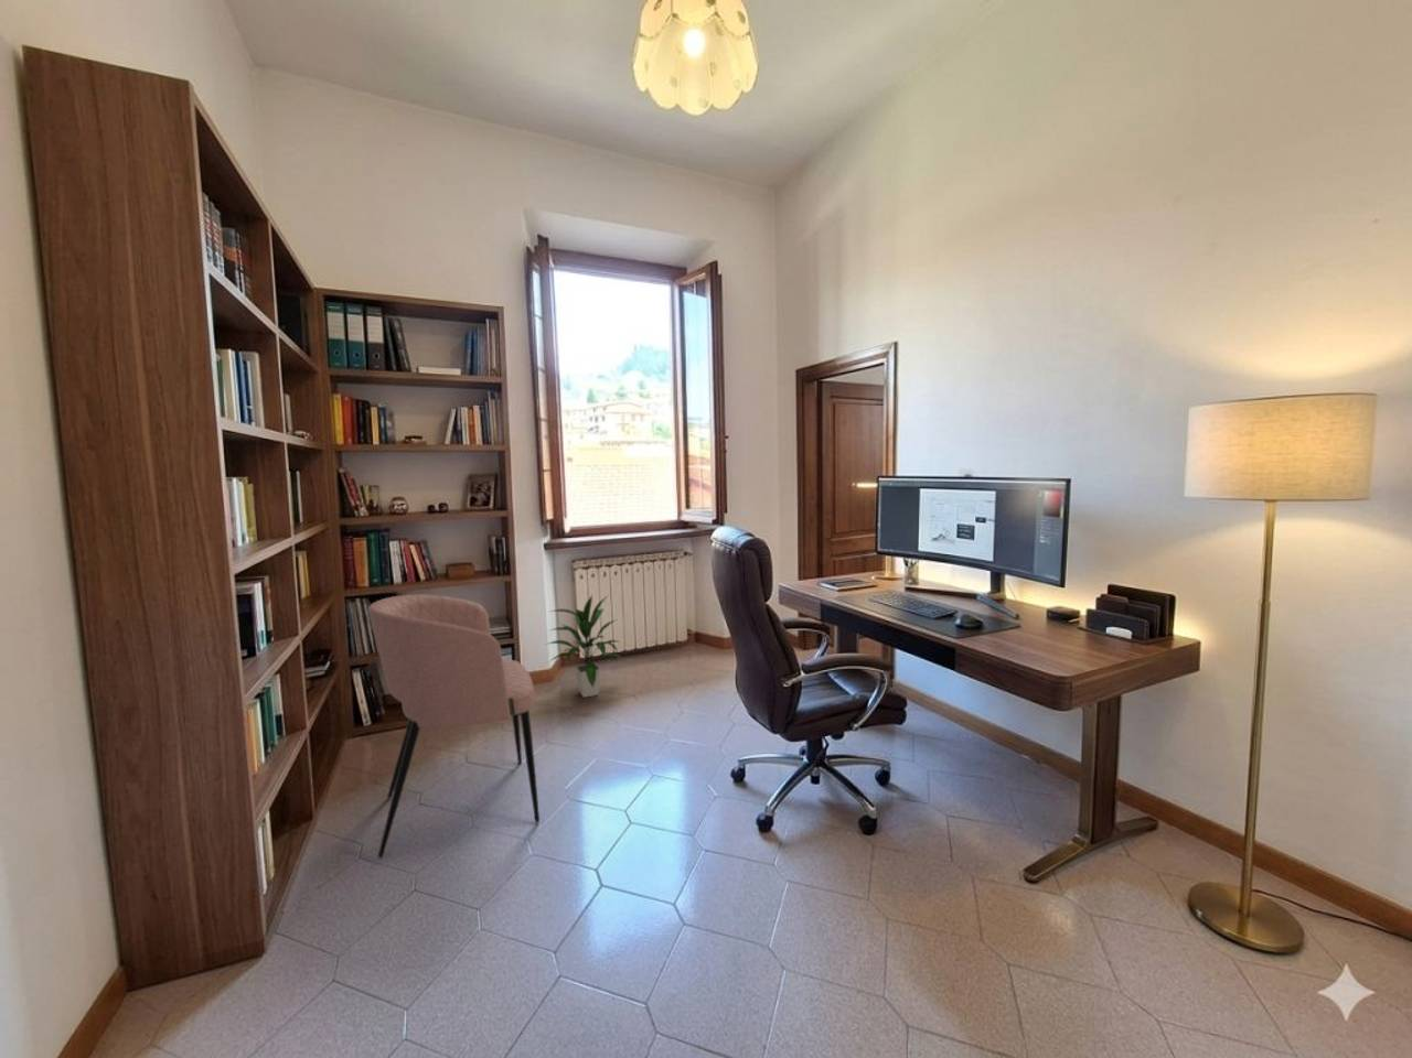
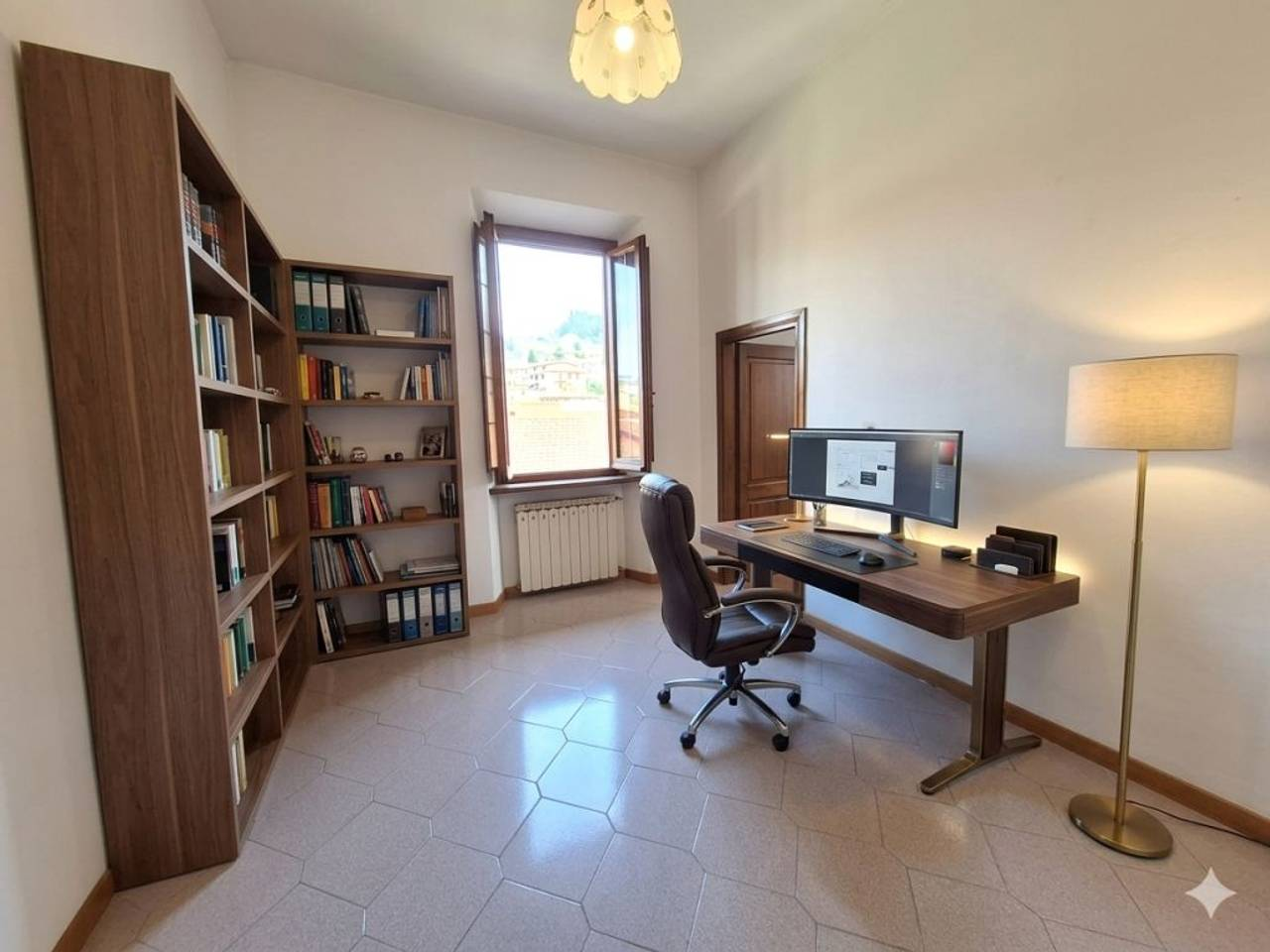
- indoor plant [544,593,625,699]
- armchair [367,593,540,859]
